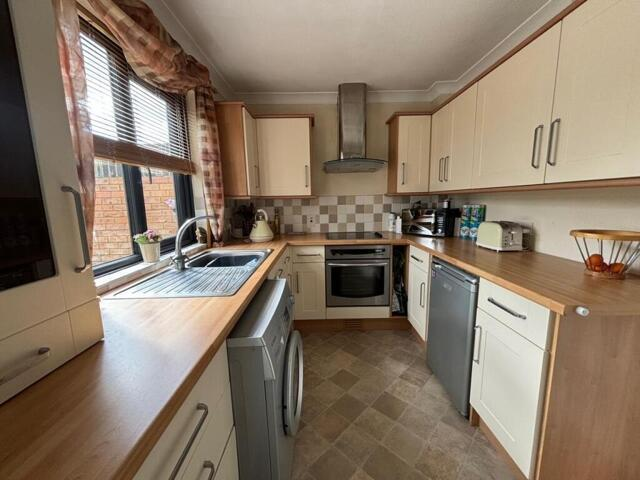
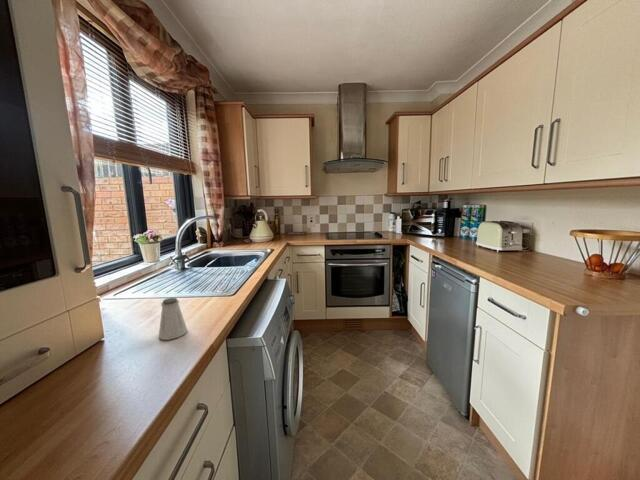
+ saltshaker [158,297,188,341]
